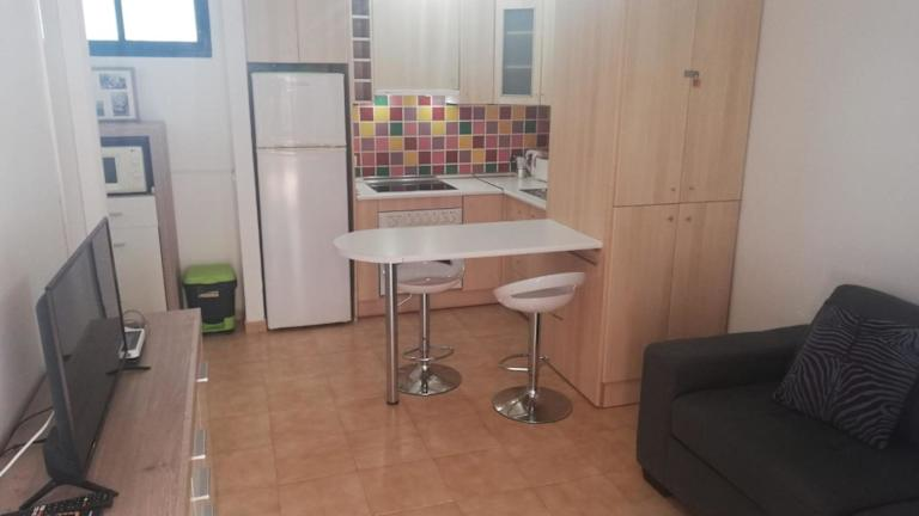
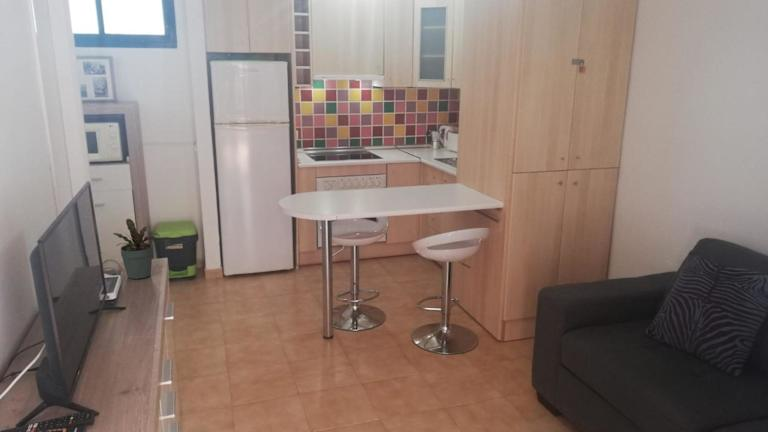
+ potted plant [112,218,161,280]
